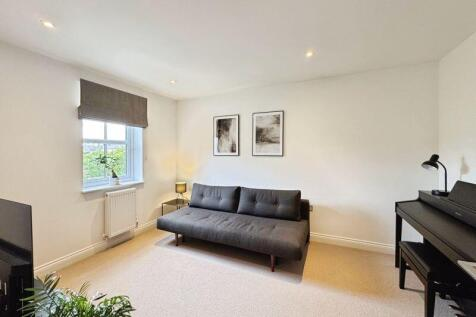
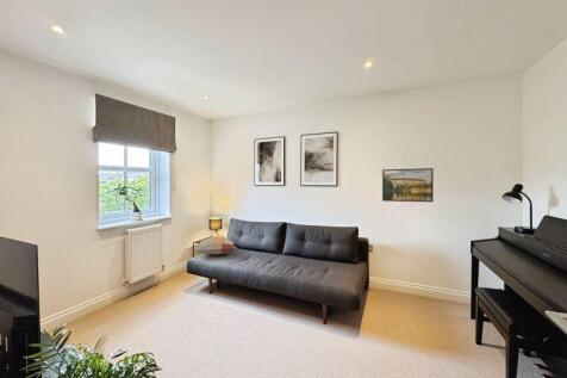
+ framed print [381,167,435,203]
+ decorative pillow [193,235,238,256]
